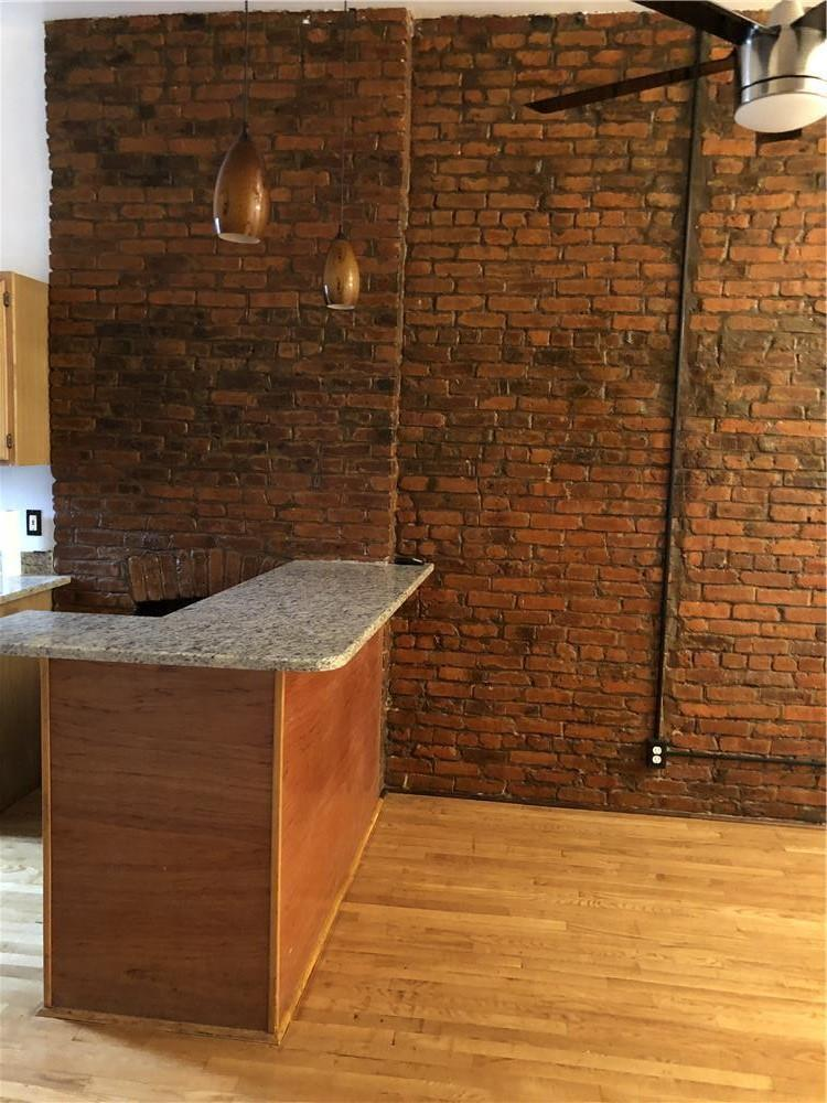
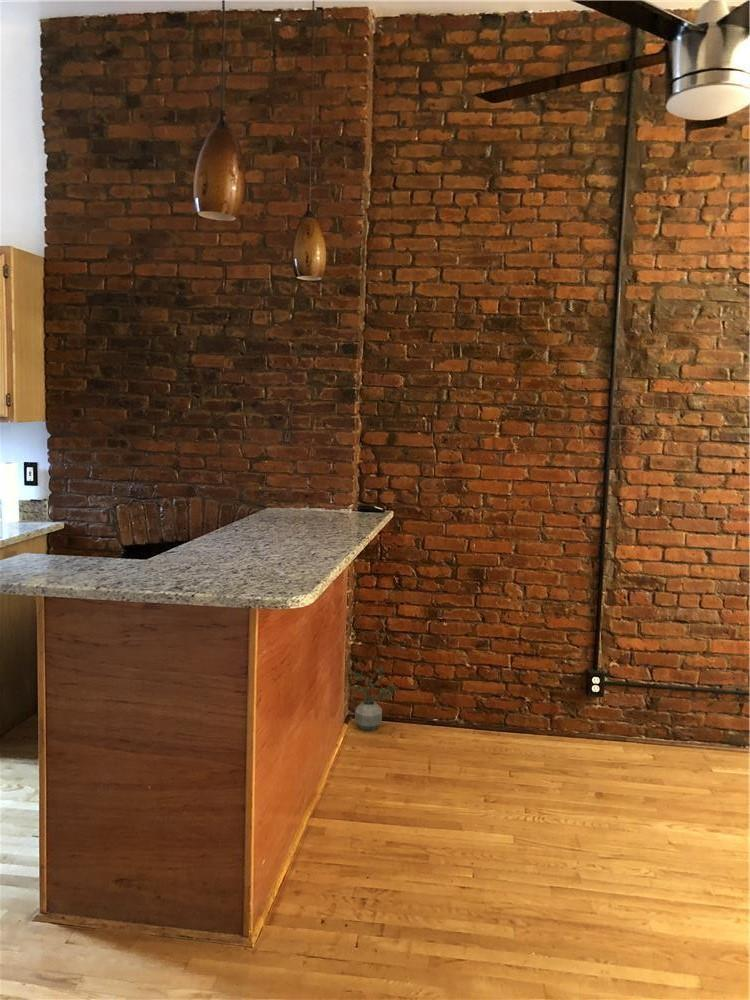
+ potted plant [352,665,396,732]
